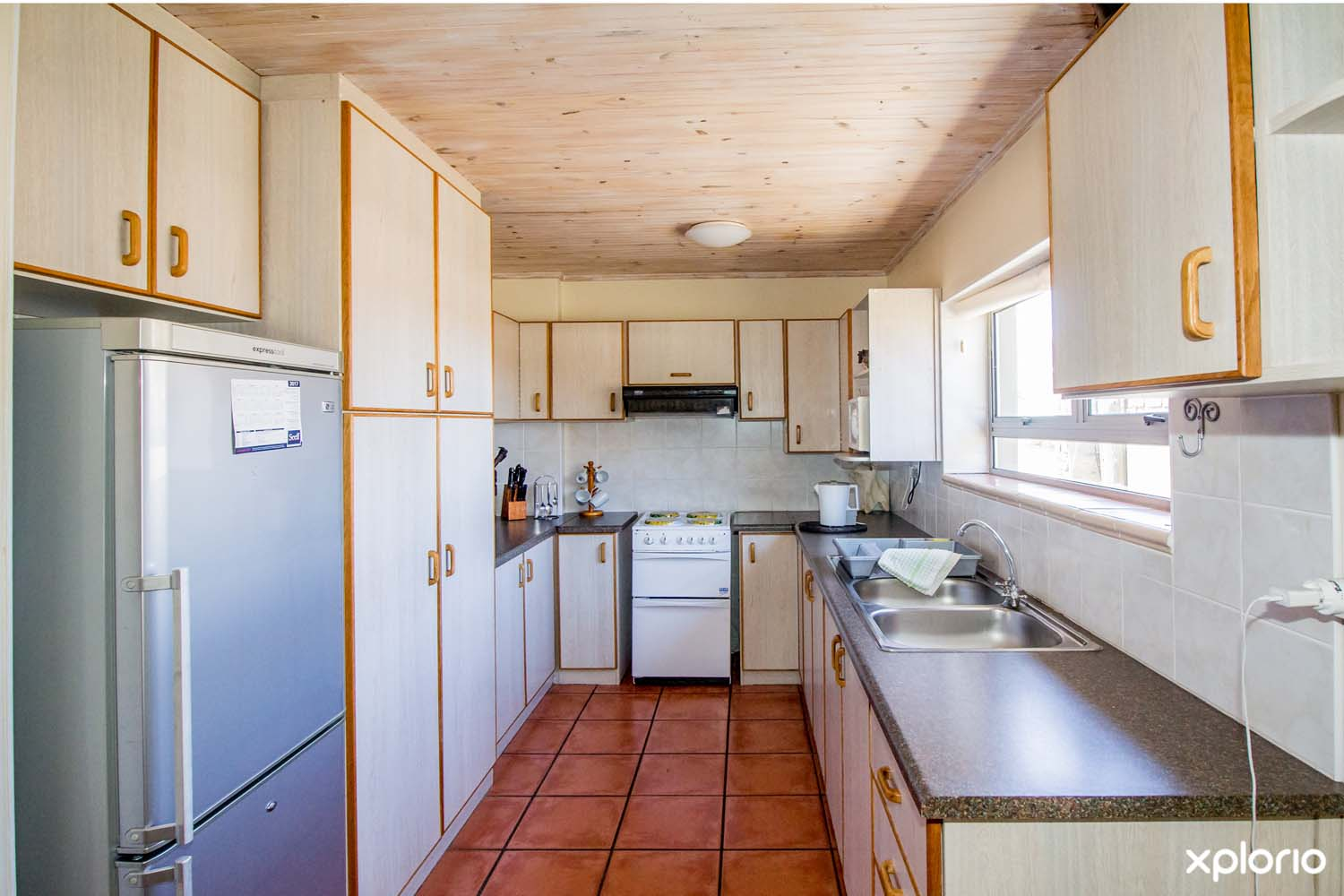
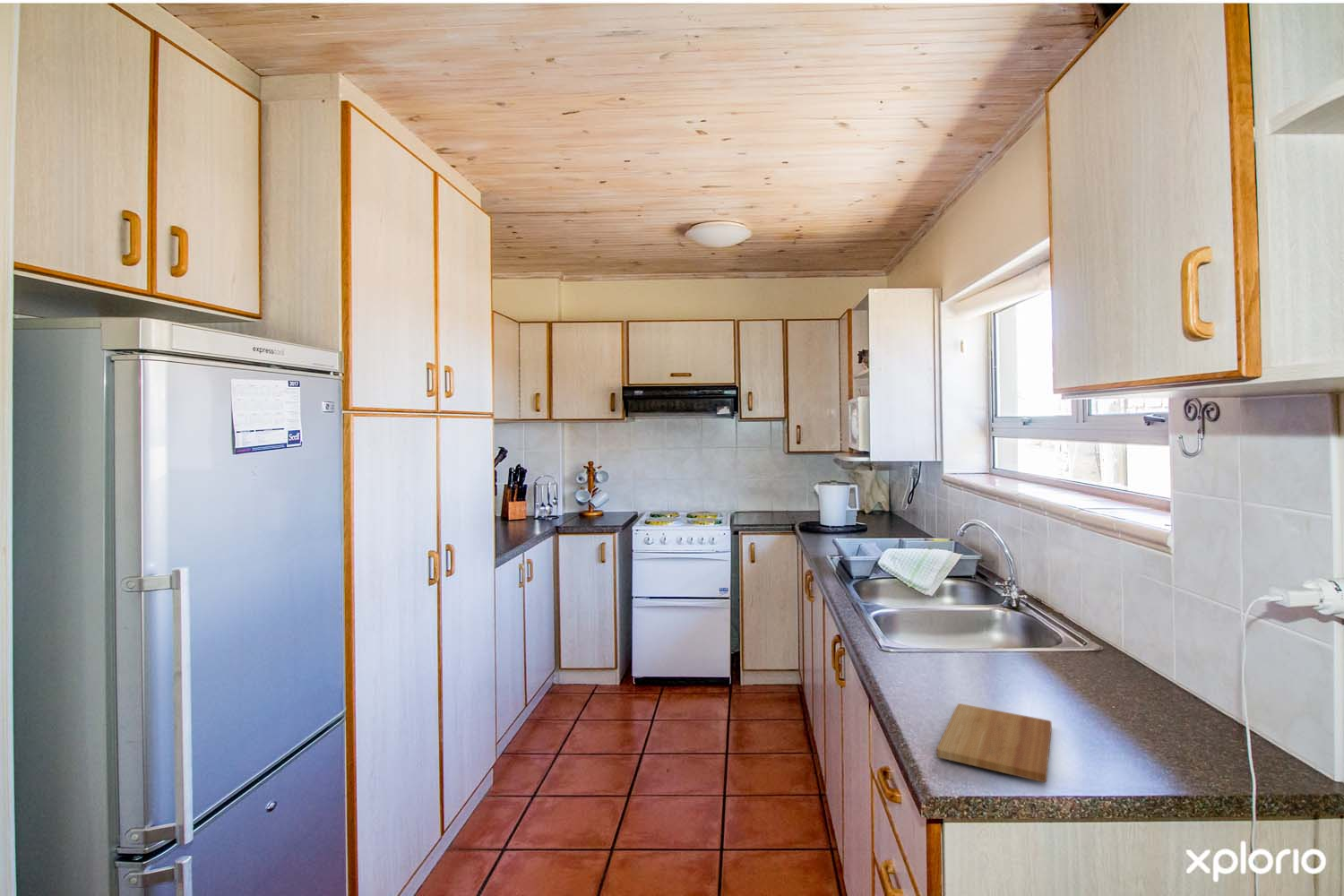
+ cutting board [936,702,1053,783]
